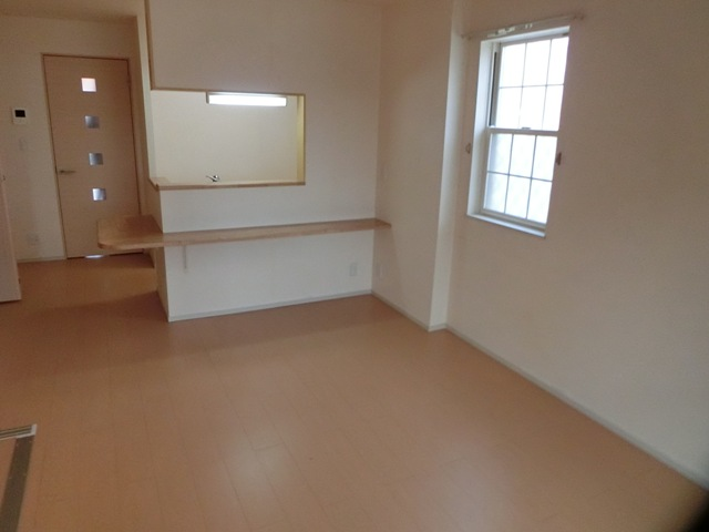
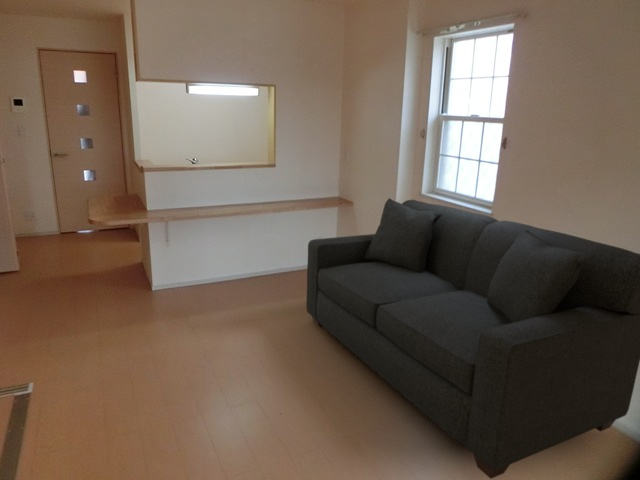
+ sofa [306,197,640,480]
